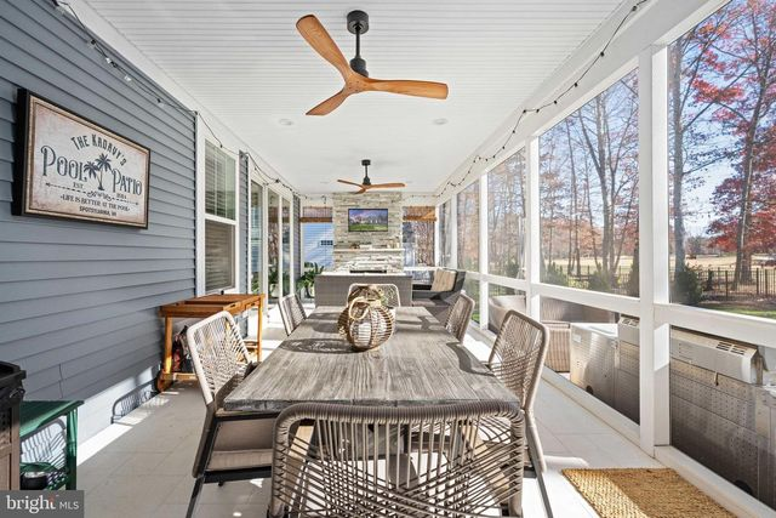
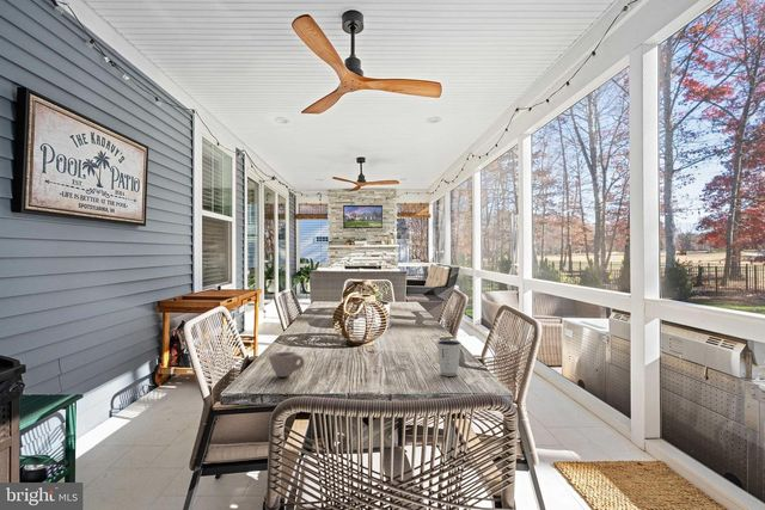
+ cup [268,351,306,377]
+ dixie cup [435,339,463,377]
